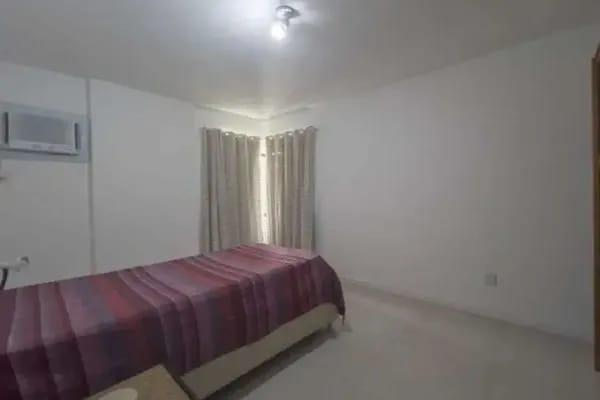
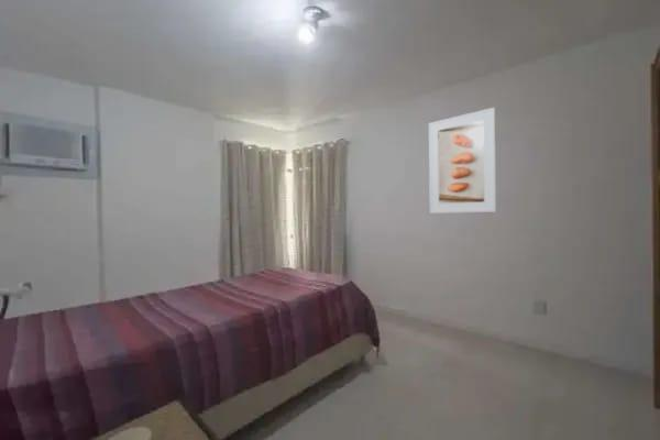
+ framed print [428,107,497,215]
